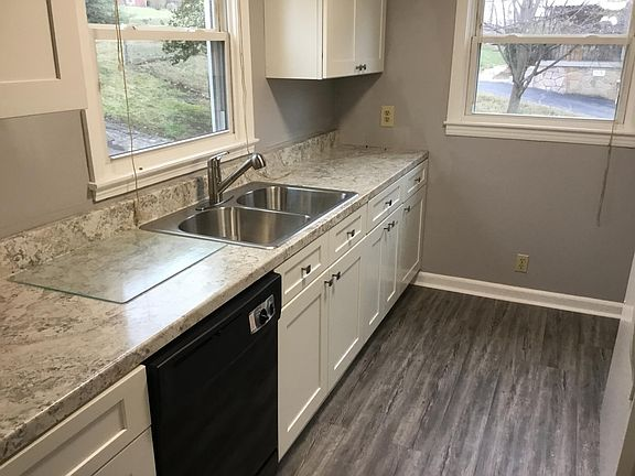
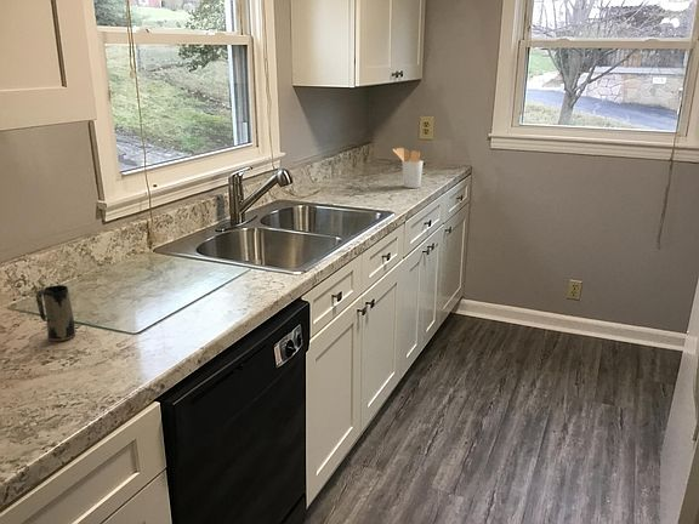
+ mug [35,284,76,343]
+ utensil holder [392,147,425,189]
